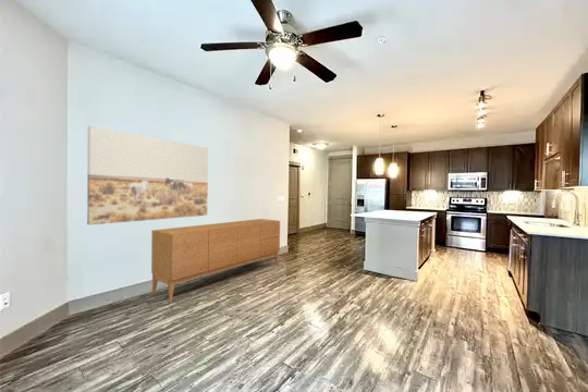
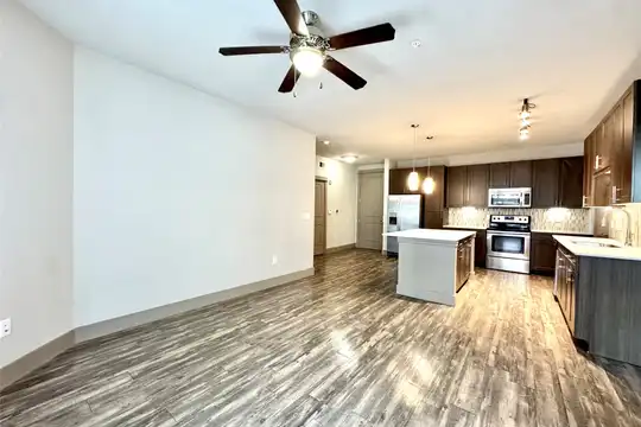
- wall art [86,125,209,225]
- sideboard [150,218,281,304]
